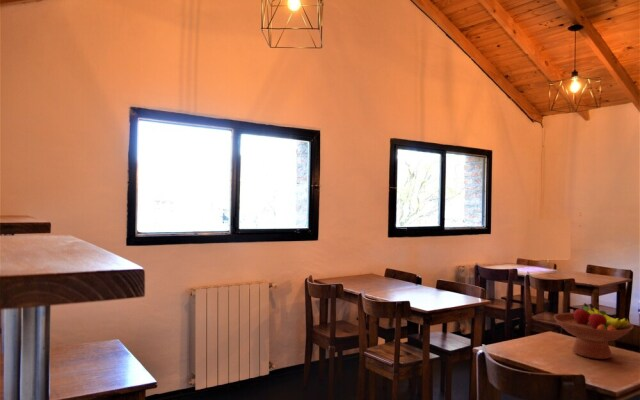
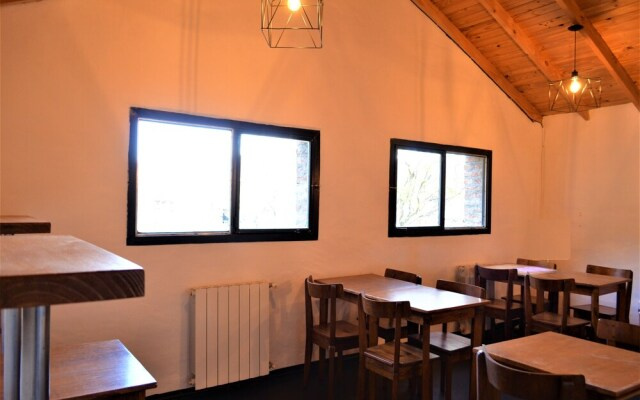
- fruit bowl [552,302,635,360]
